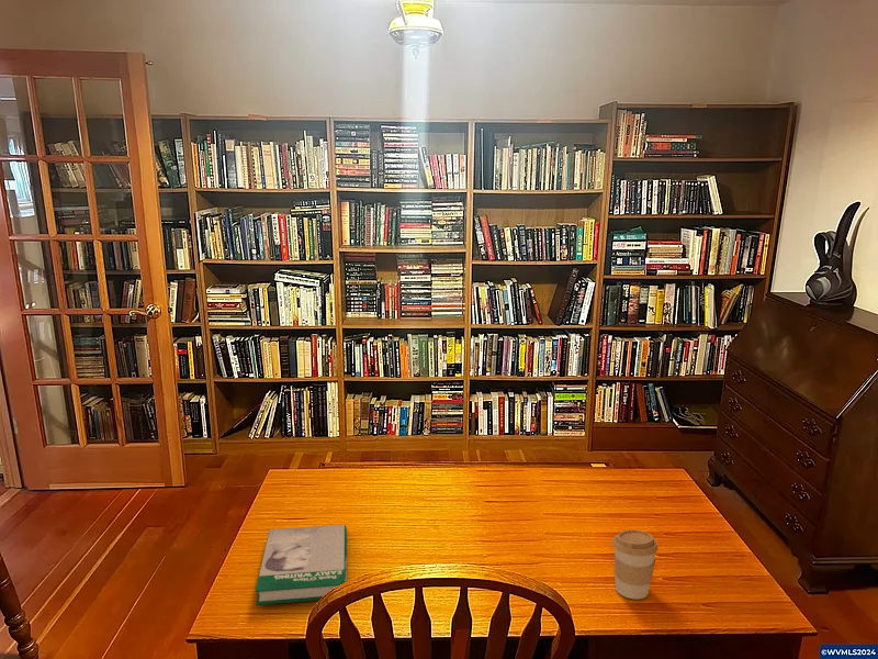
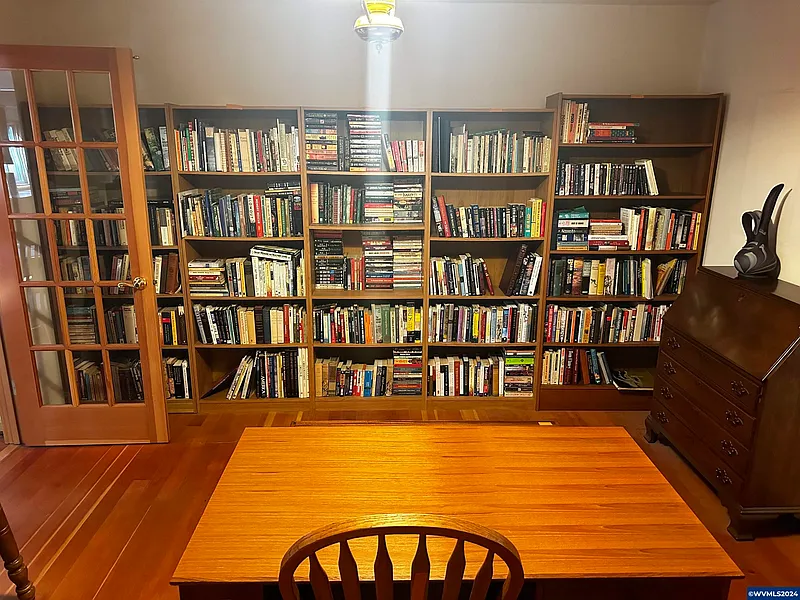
- book [254,524,348,606]
- coffee cup [611,529,658,601]
